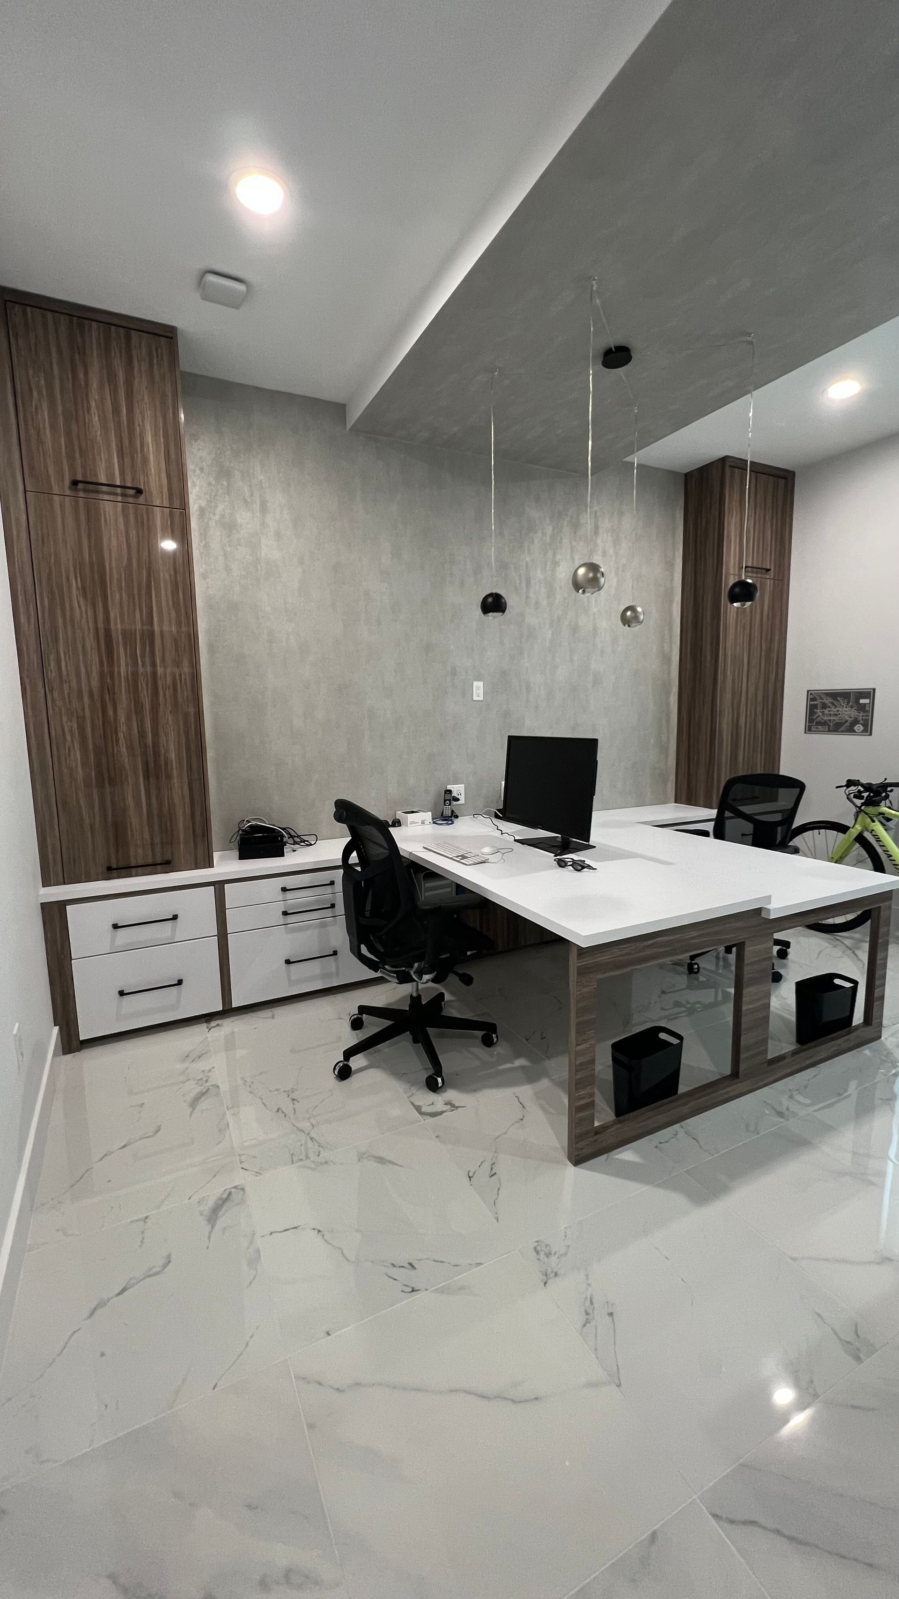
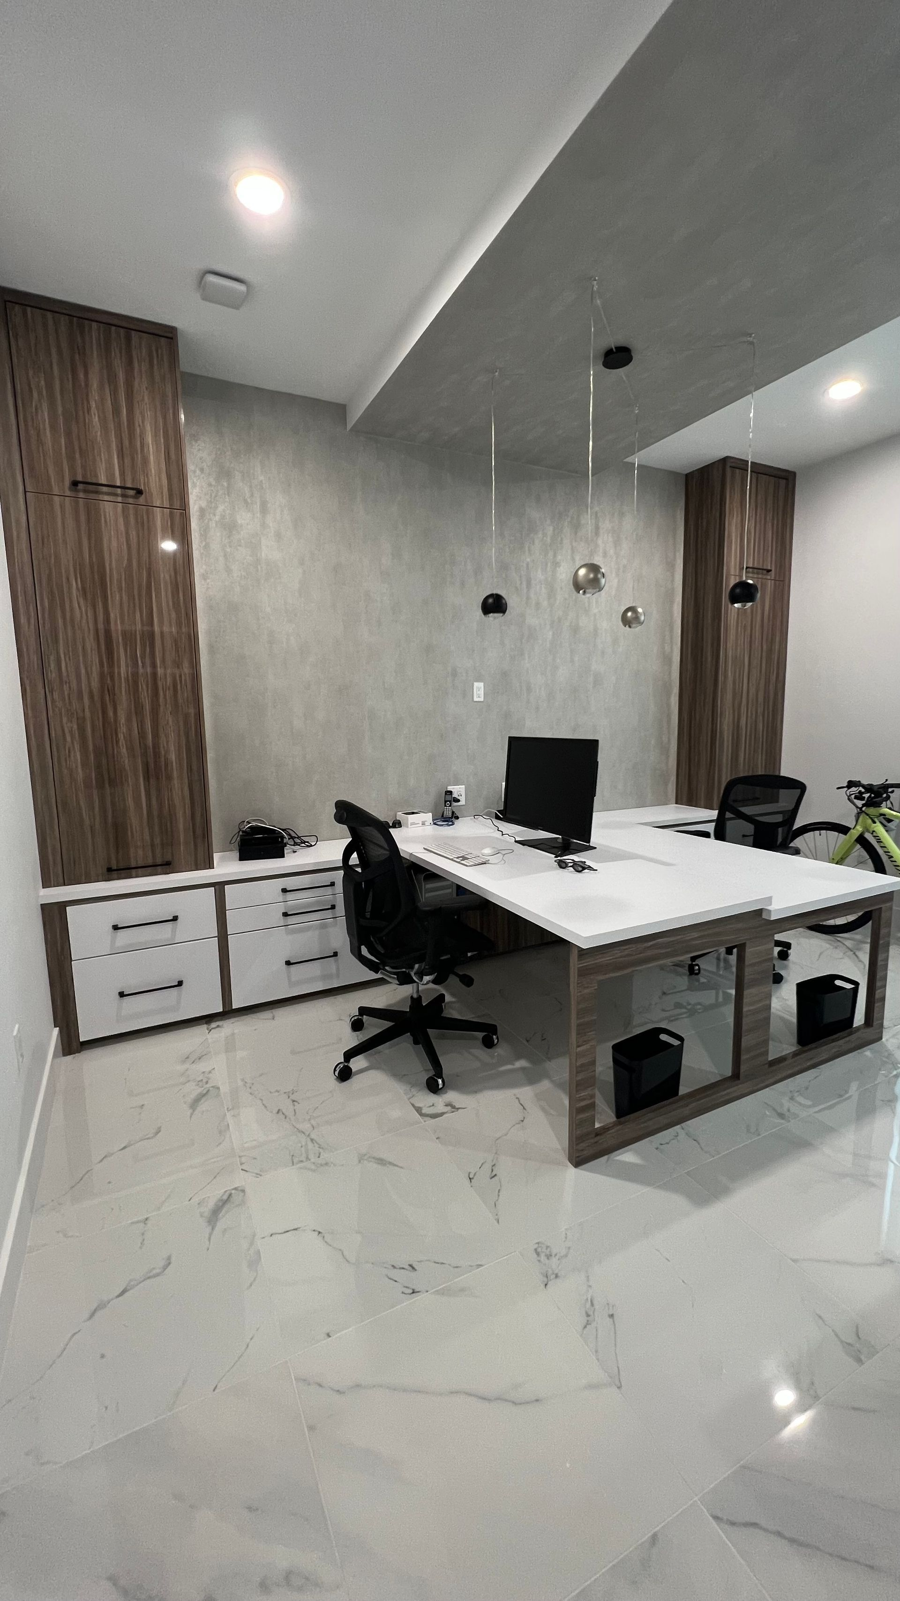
- wall art [804,687,876,737]
